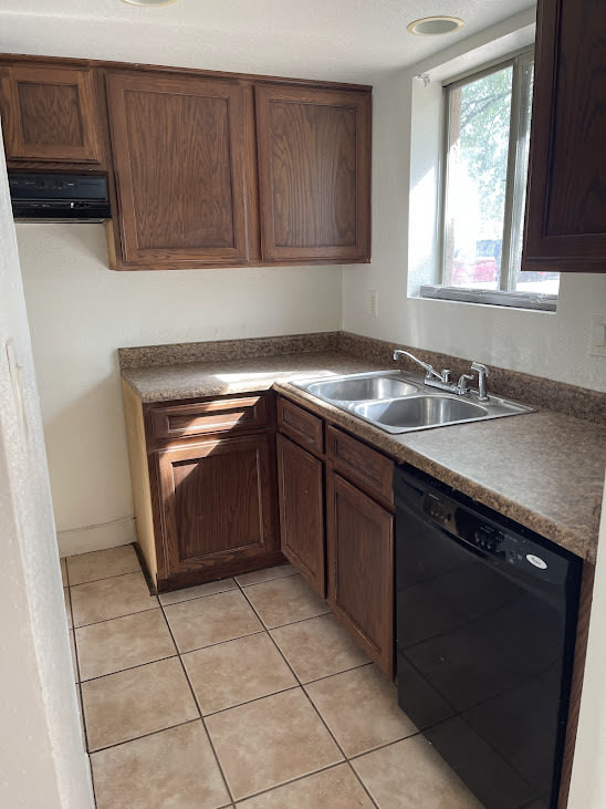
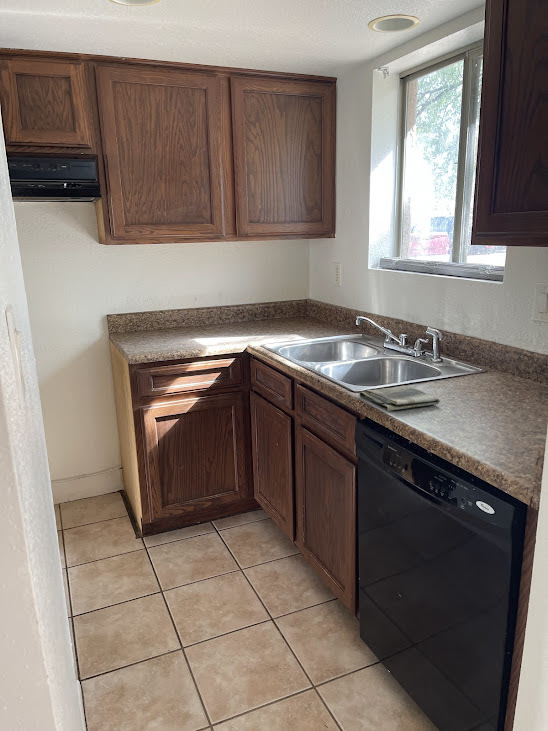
+ dish towel [358,384,441,412]
